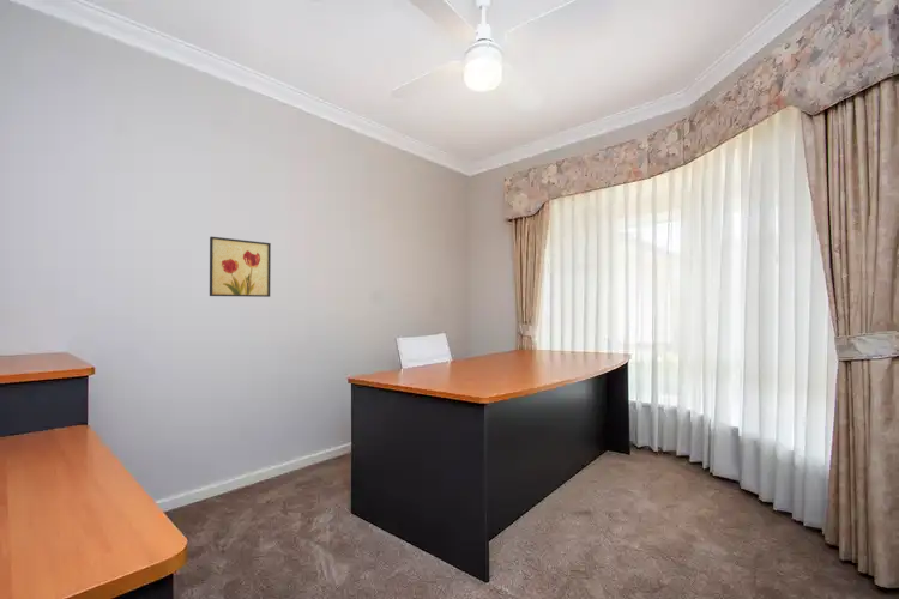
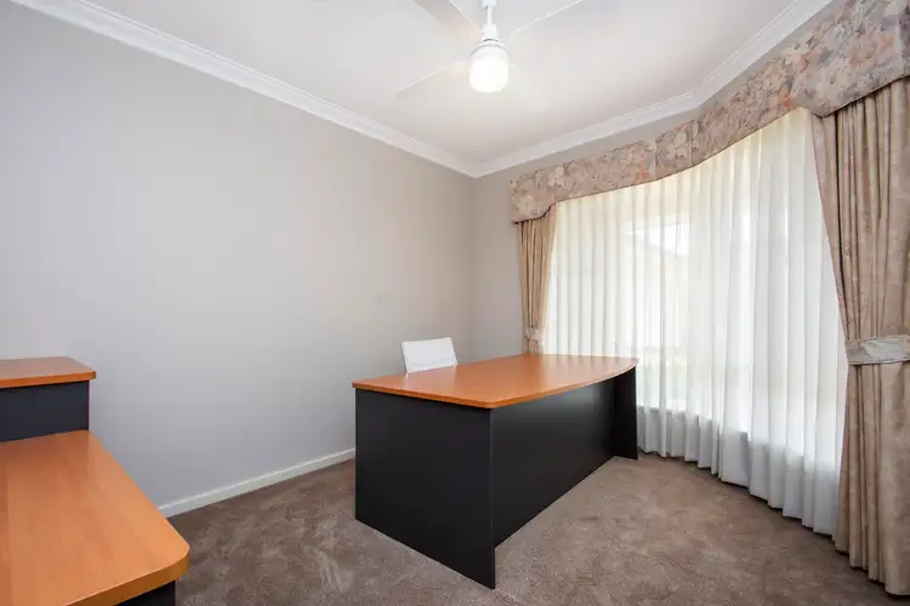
- wall art [209,236,272,298]
